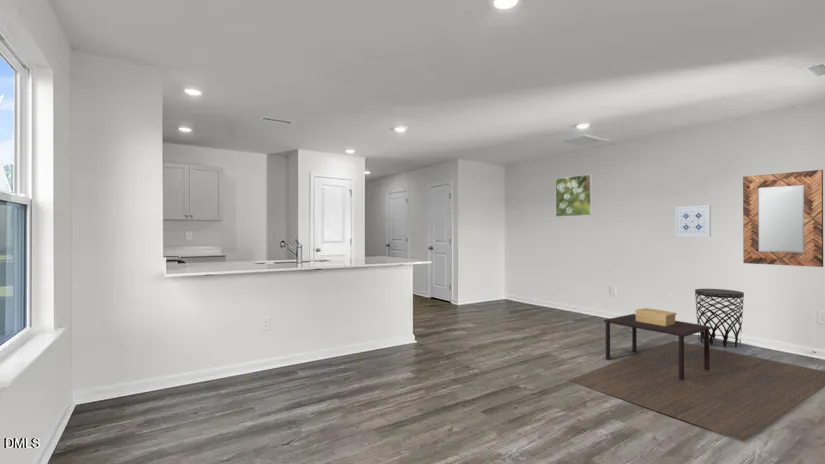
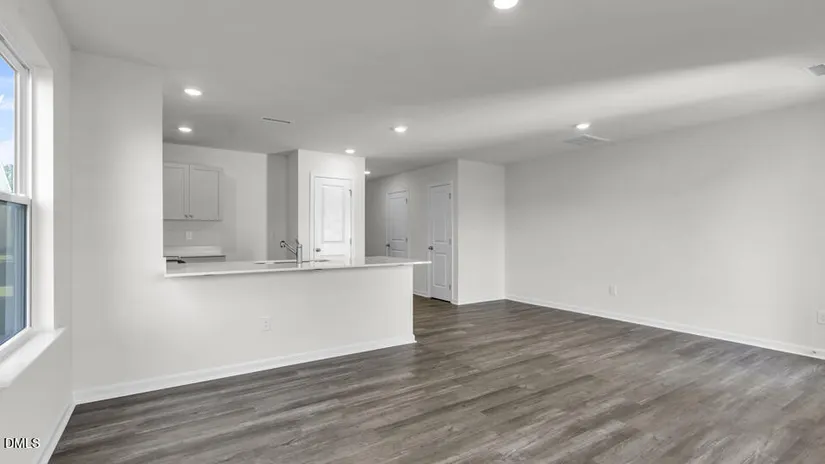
- coffee table [567,307,825,442]
- home mirror [742,169,824,268]
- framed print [554,173,593,218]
- wall art [674,204,712,238]
- side table [694,288,745,348]
